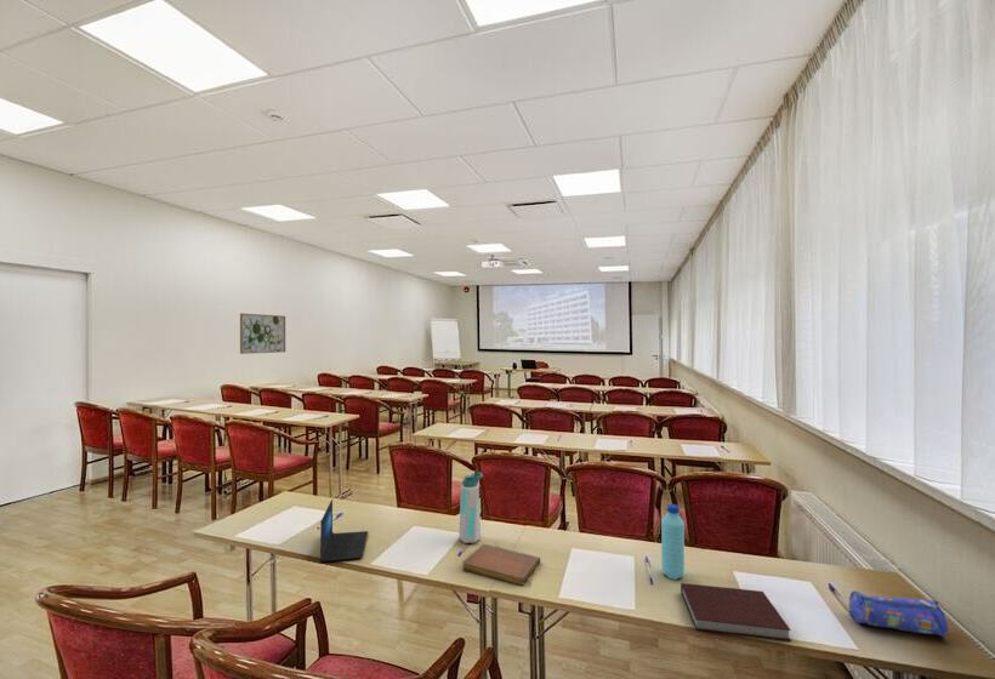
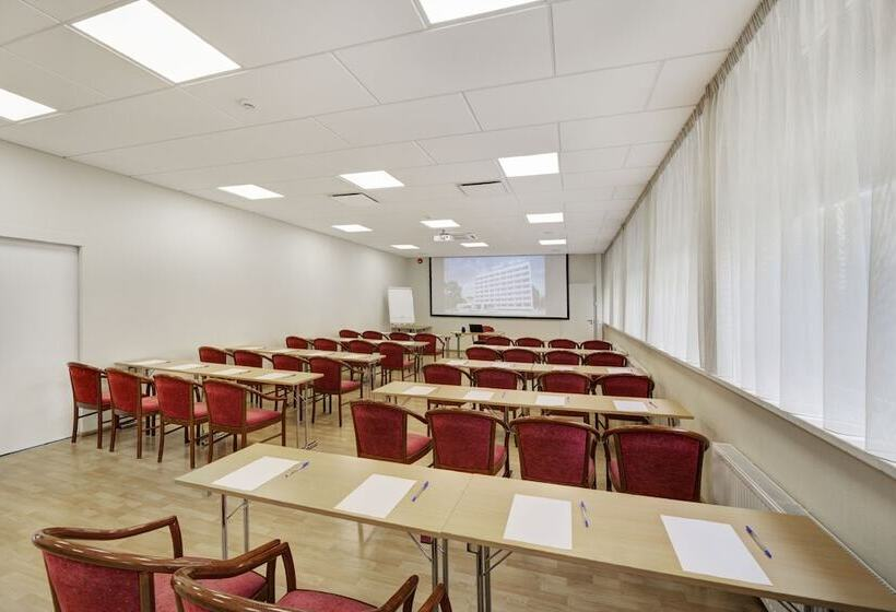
- pencil case [848,589,950,638]
- notebook [680,582,792,643]
- water bottle [457,470,484,544]
- laptop [318,498,369,563]
- notebook [461,543,541,587]
- water bottle [660,503,686,581]
- wall art [239,312,286,355]
